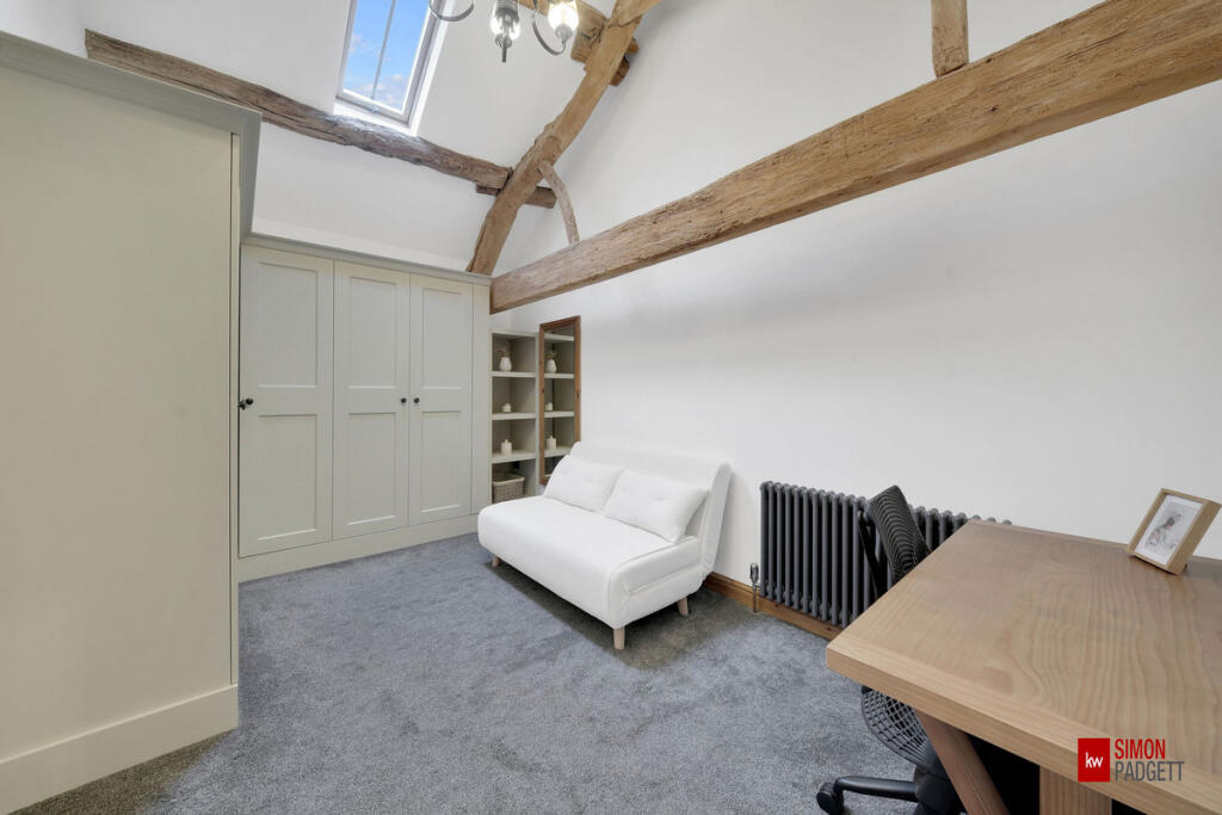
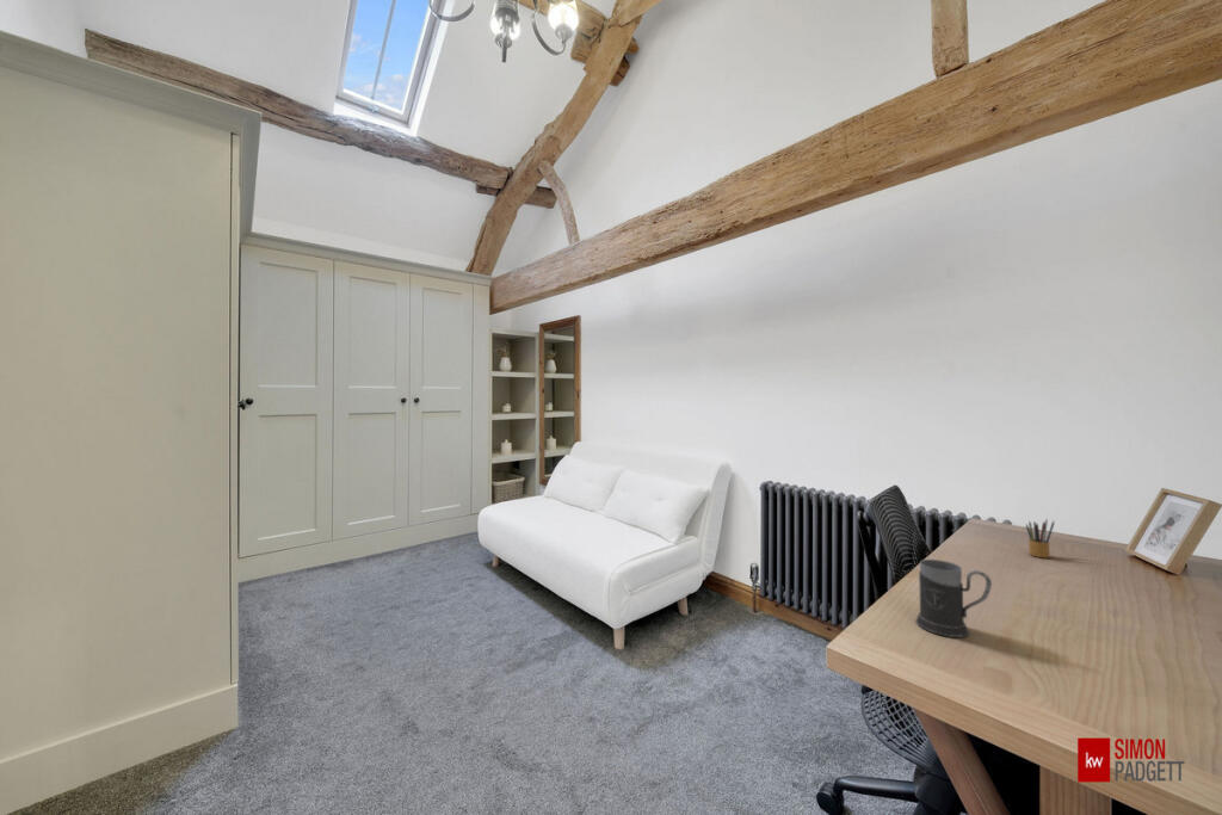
+ pencil box [1025,519,1055,558]
+ mug [914,558,993,638]
